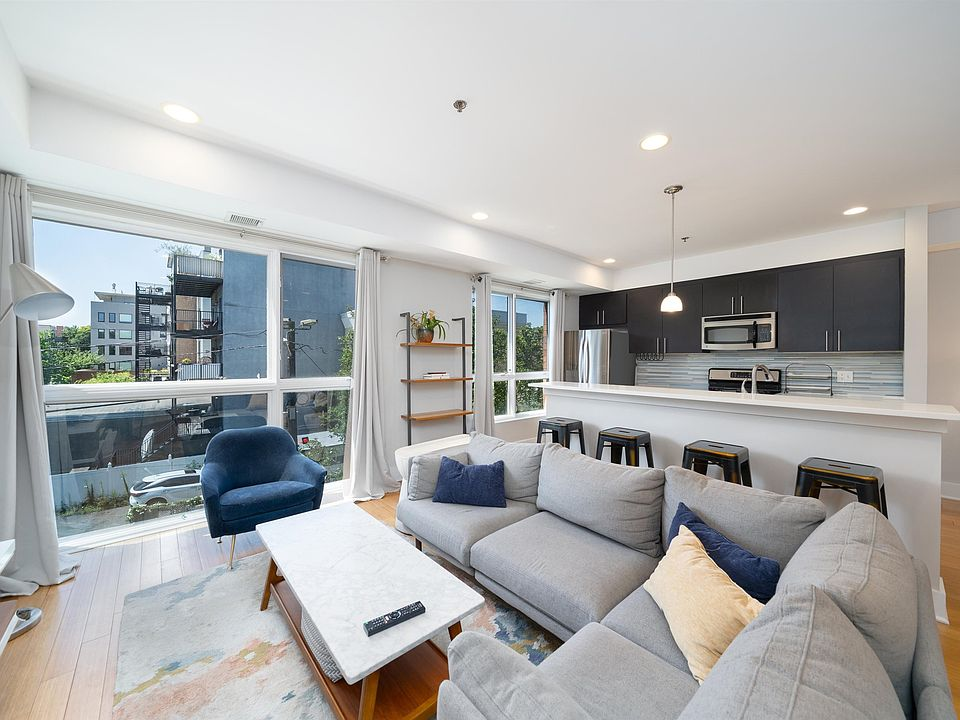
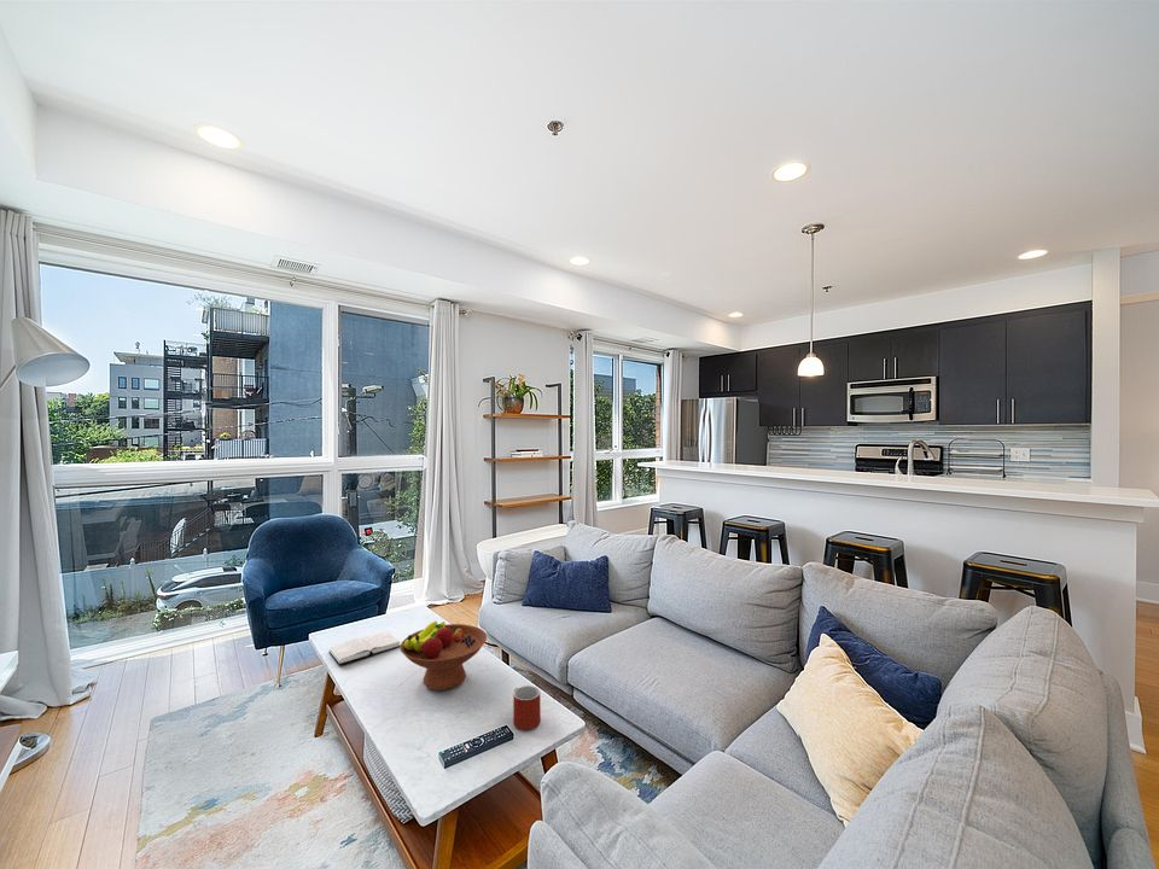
+ hardback book [327,630,401,666]
+ fruit bowl [398,620,488,692]
+ mug [512,684,542,731]
